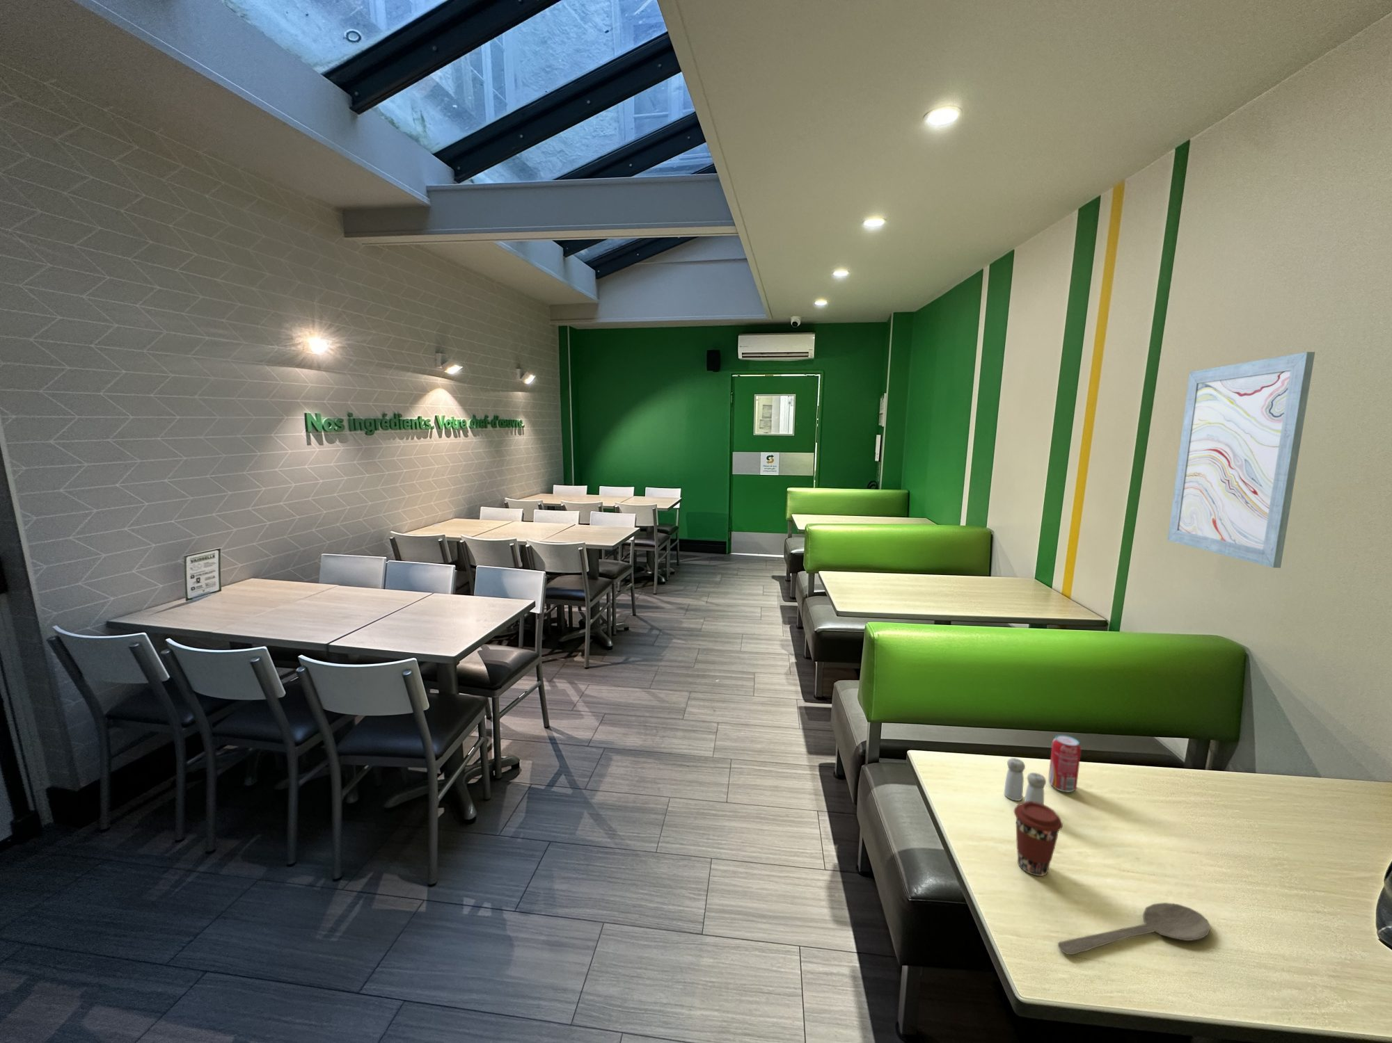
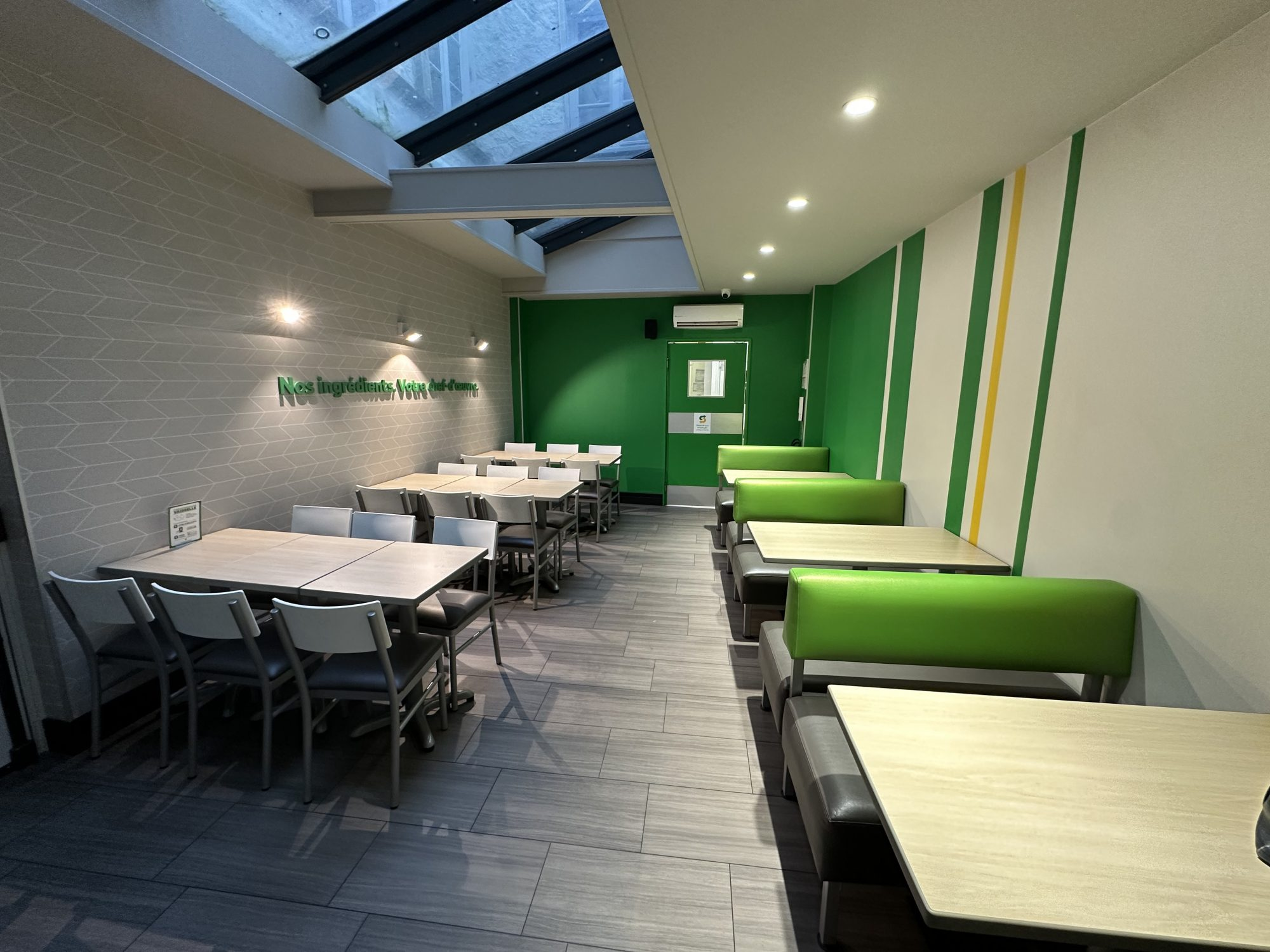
- salt and pepper shaker [1004,757,1047,804]
- beverage can [1048,734,1082,793]
- coffee cup [1014,801,1063,876]
- wall art [1167,352,1315,569]
- wooden spoon [1058,902,1211,955]
